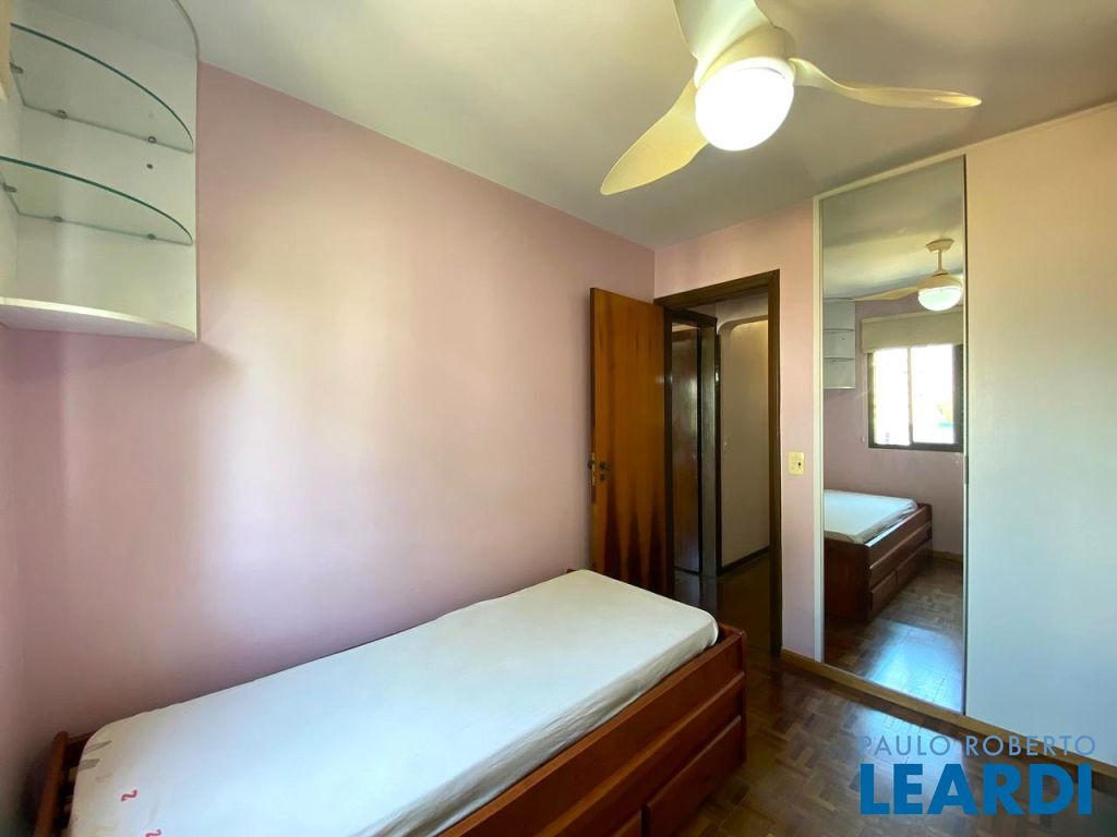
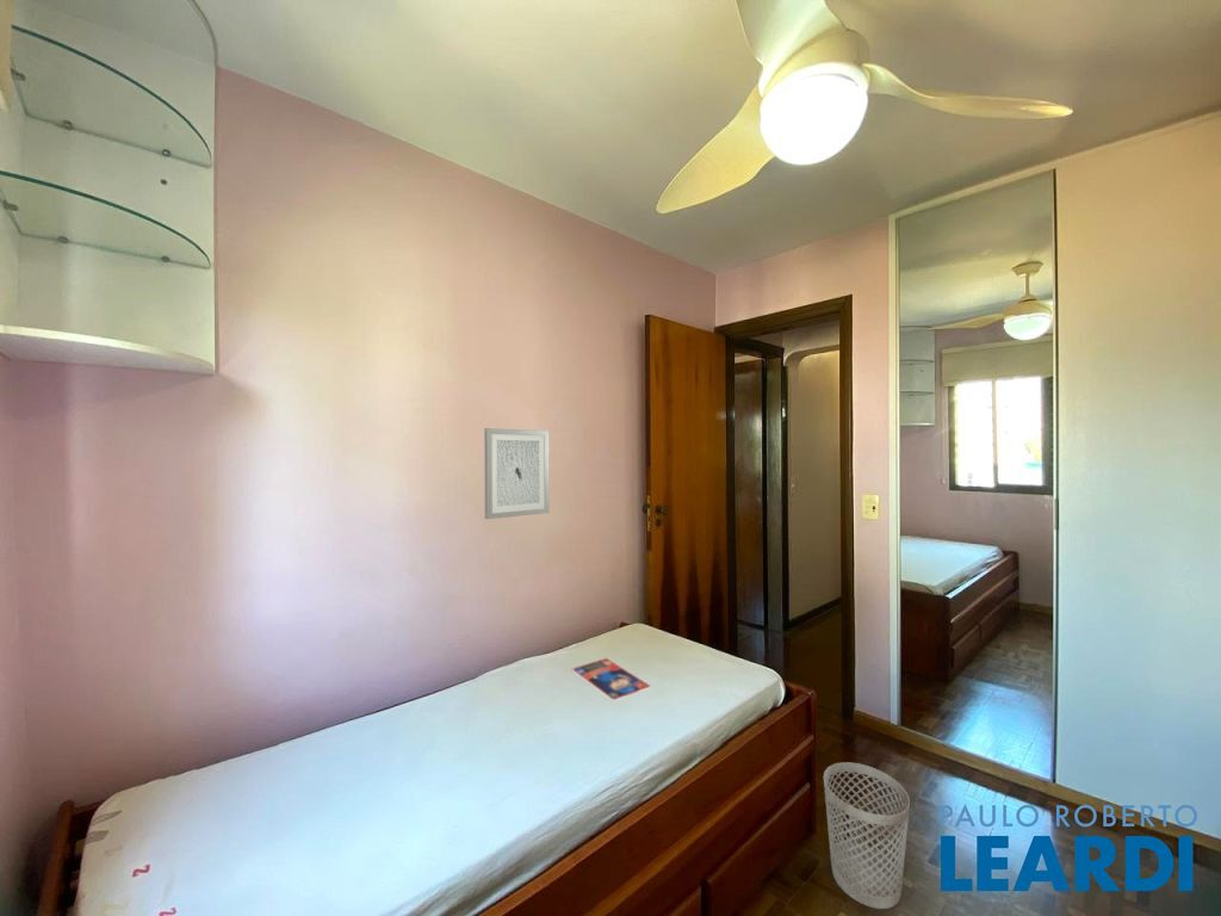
+ wastebasket [823,761,911,910]
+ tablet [571,657,652,701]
+ wall art [483,427,550,520]
